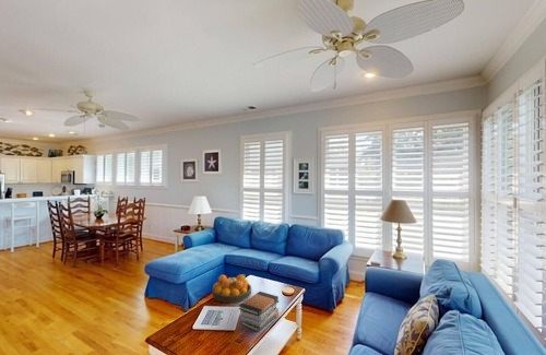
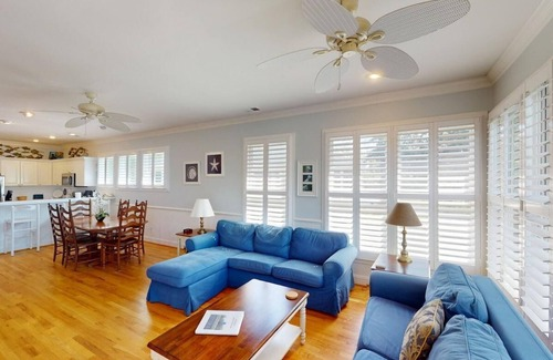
- fruit bowl [211,273,252,304]
- book stack [238,291,280,333]
